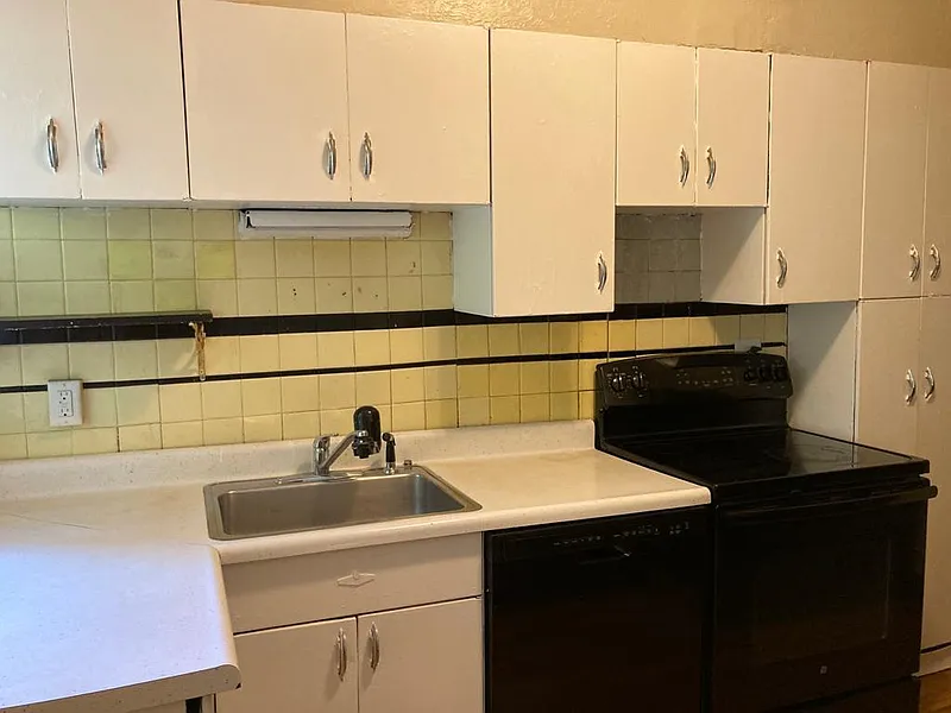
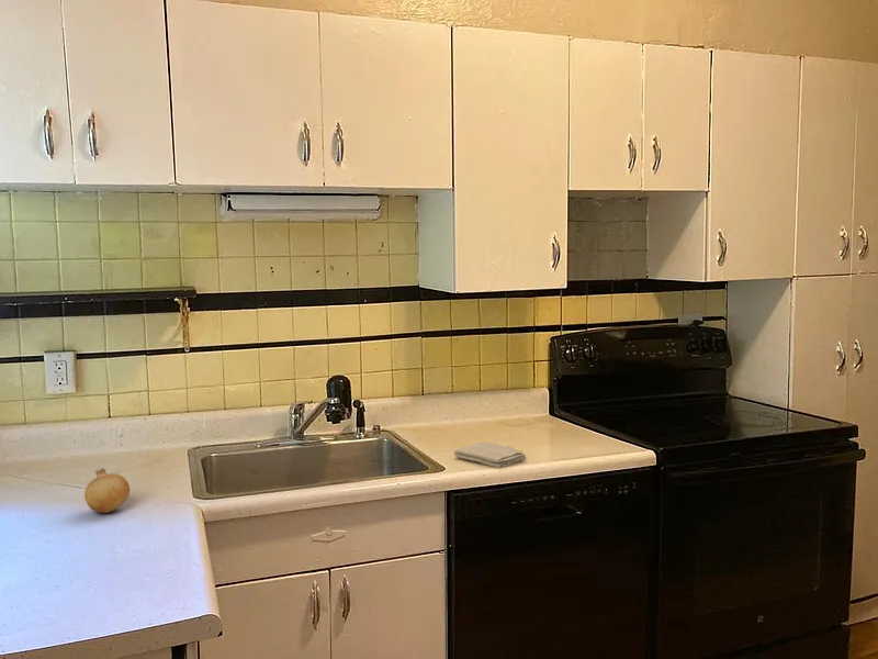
+ fruit [83,467,131,514]
+ washcloth [453,440,527,469]
